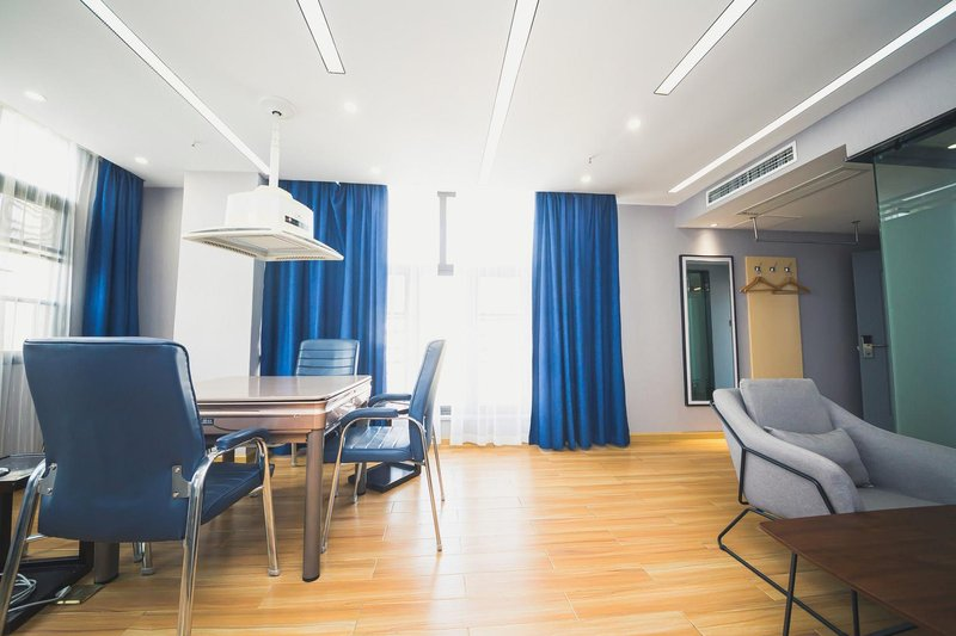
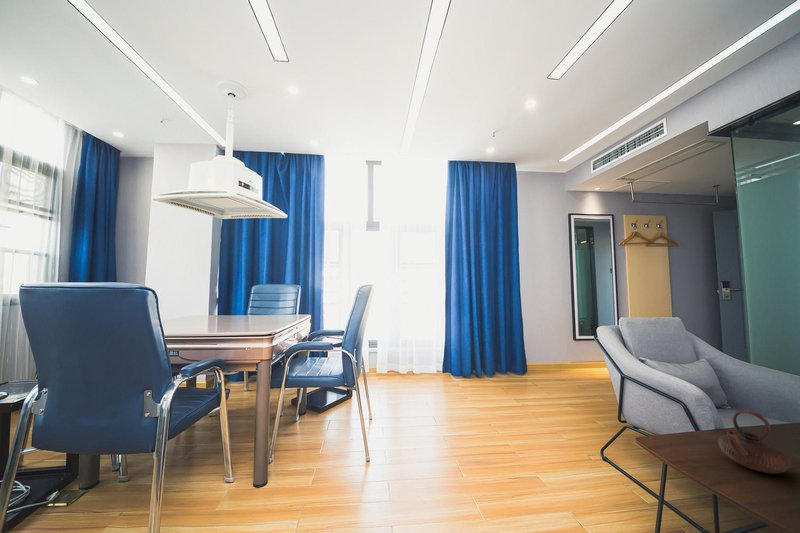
+ teapot [717,408,792,475]
